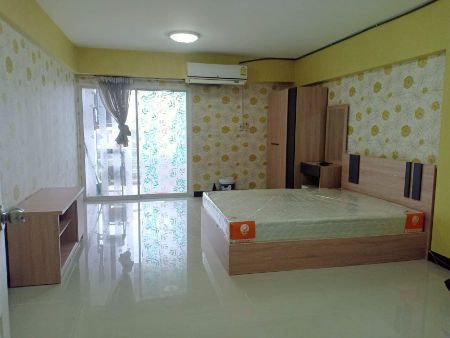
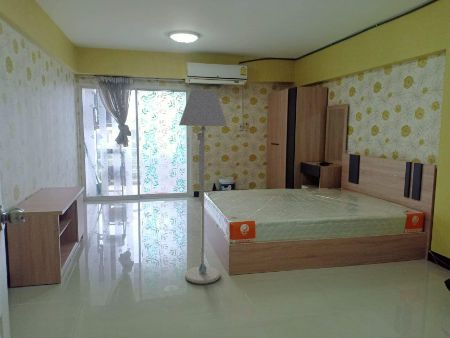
+ floor lamp [178,88,229,285]
